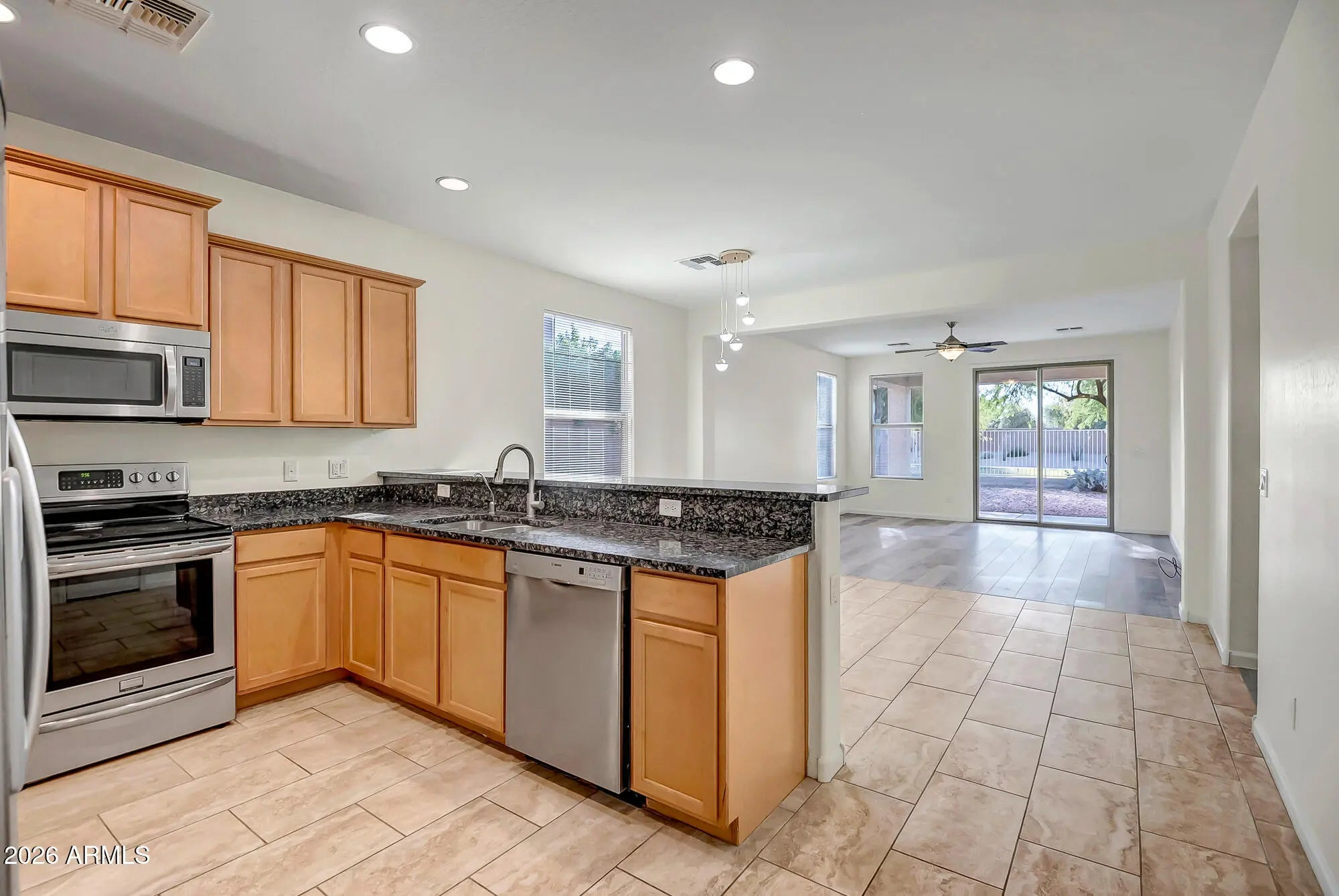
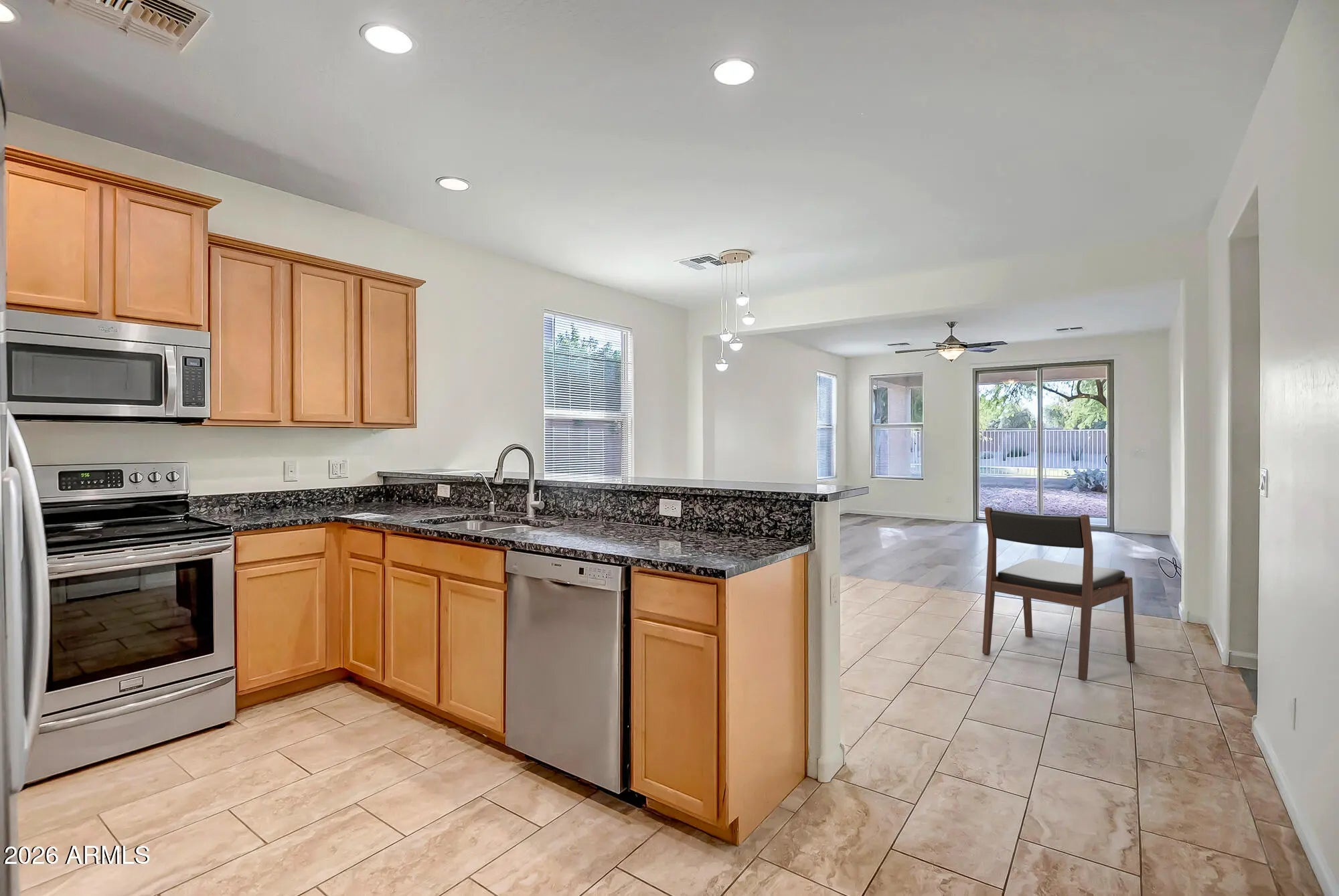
+ dining chair [981,507,1135,682]
